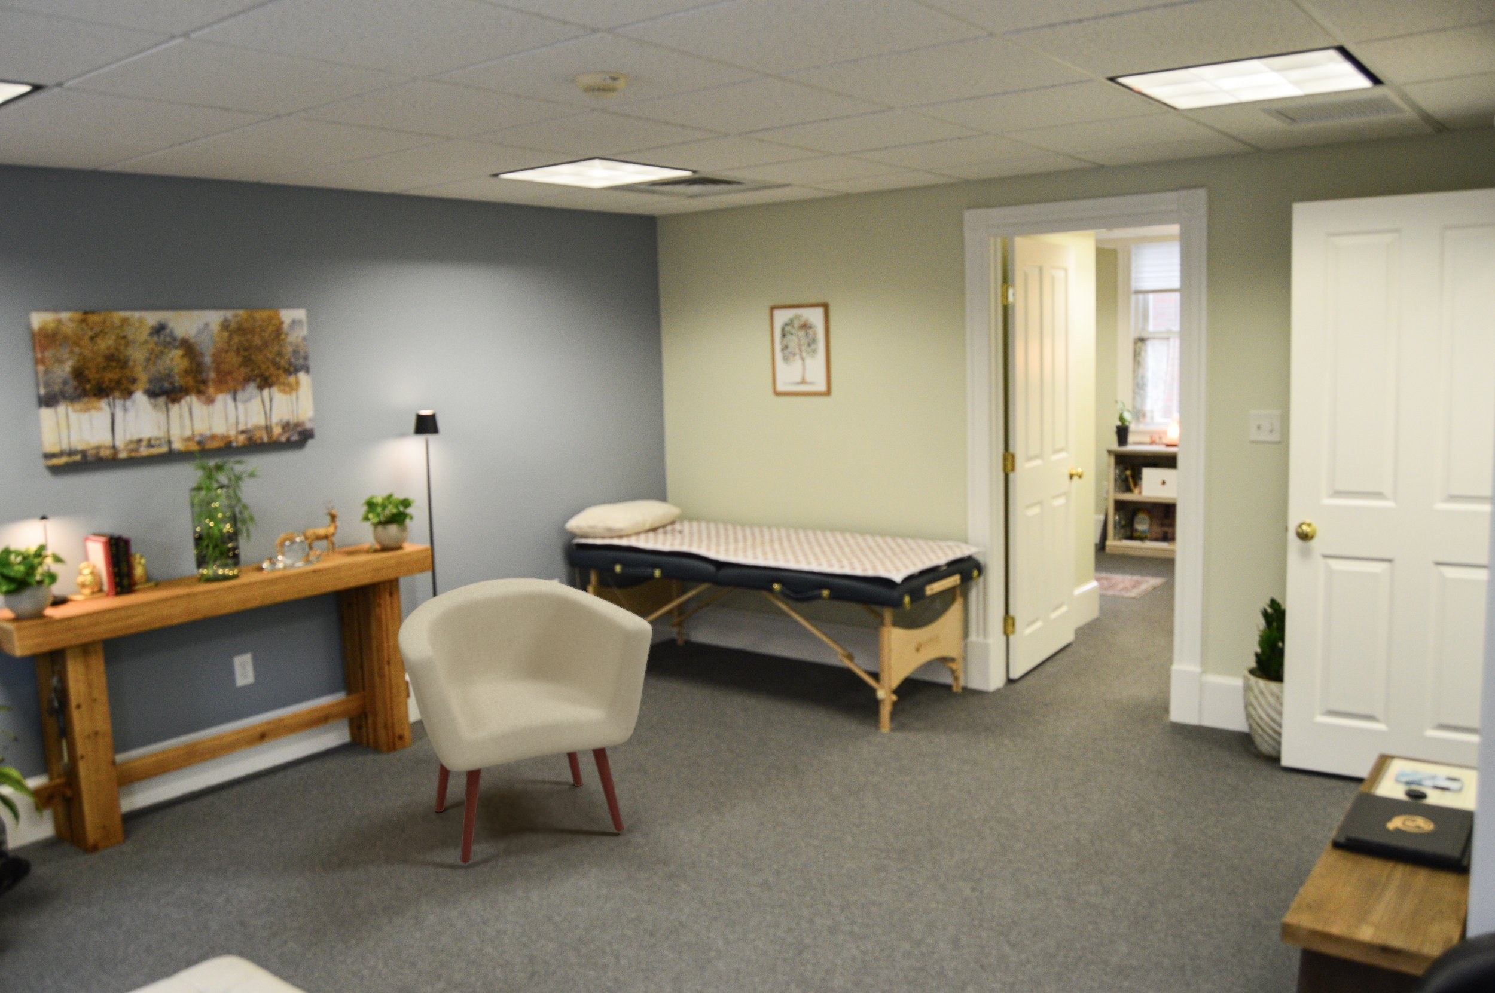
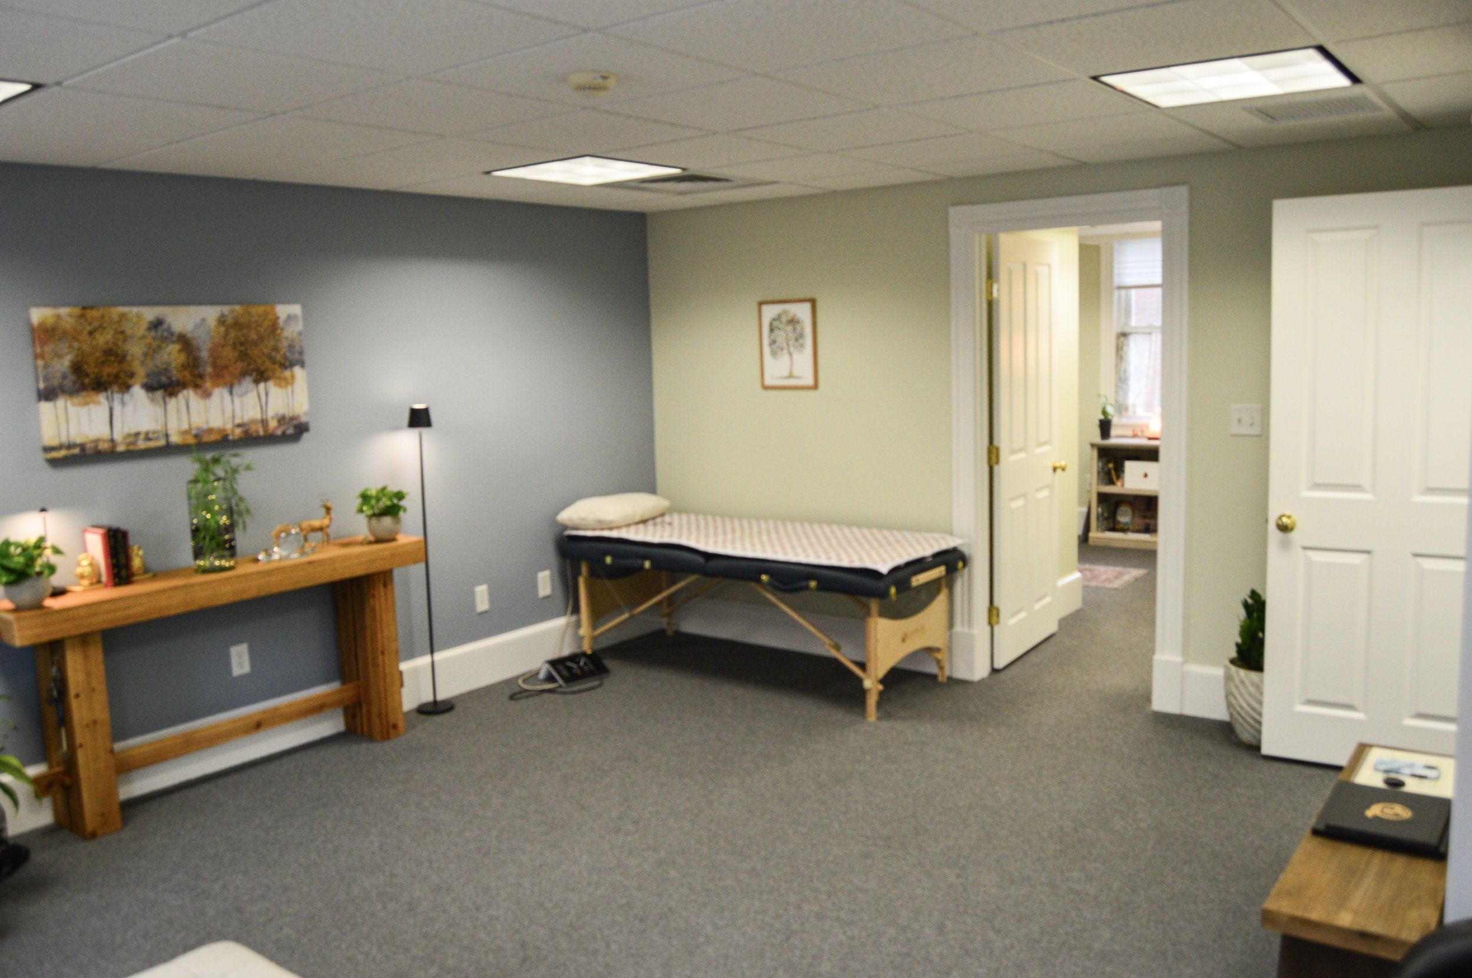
- armchair [398,577,653,864]
